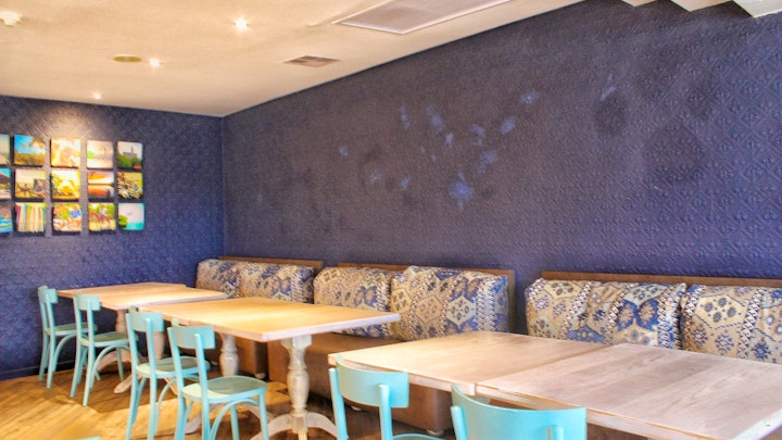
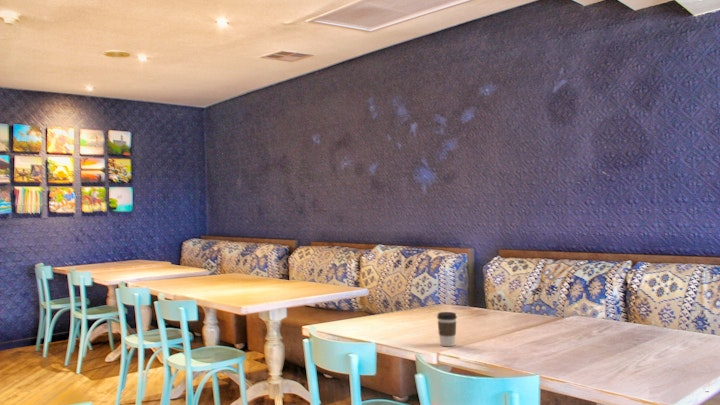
+ coffee cup [436,311,458,347]
